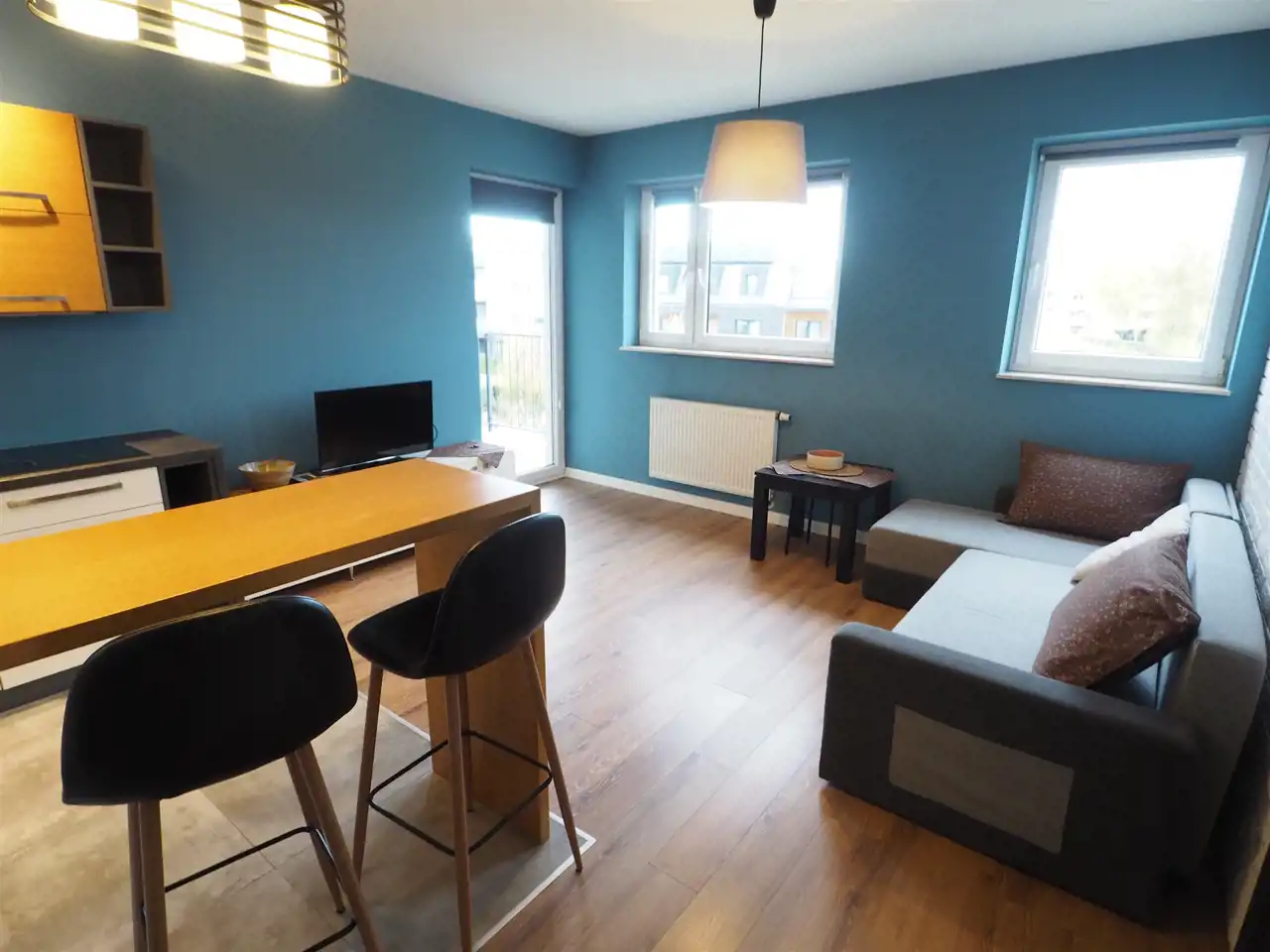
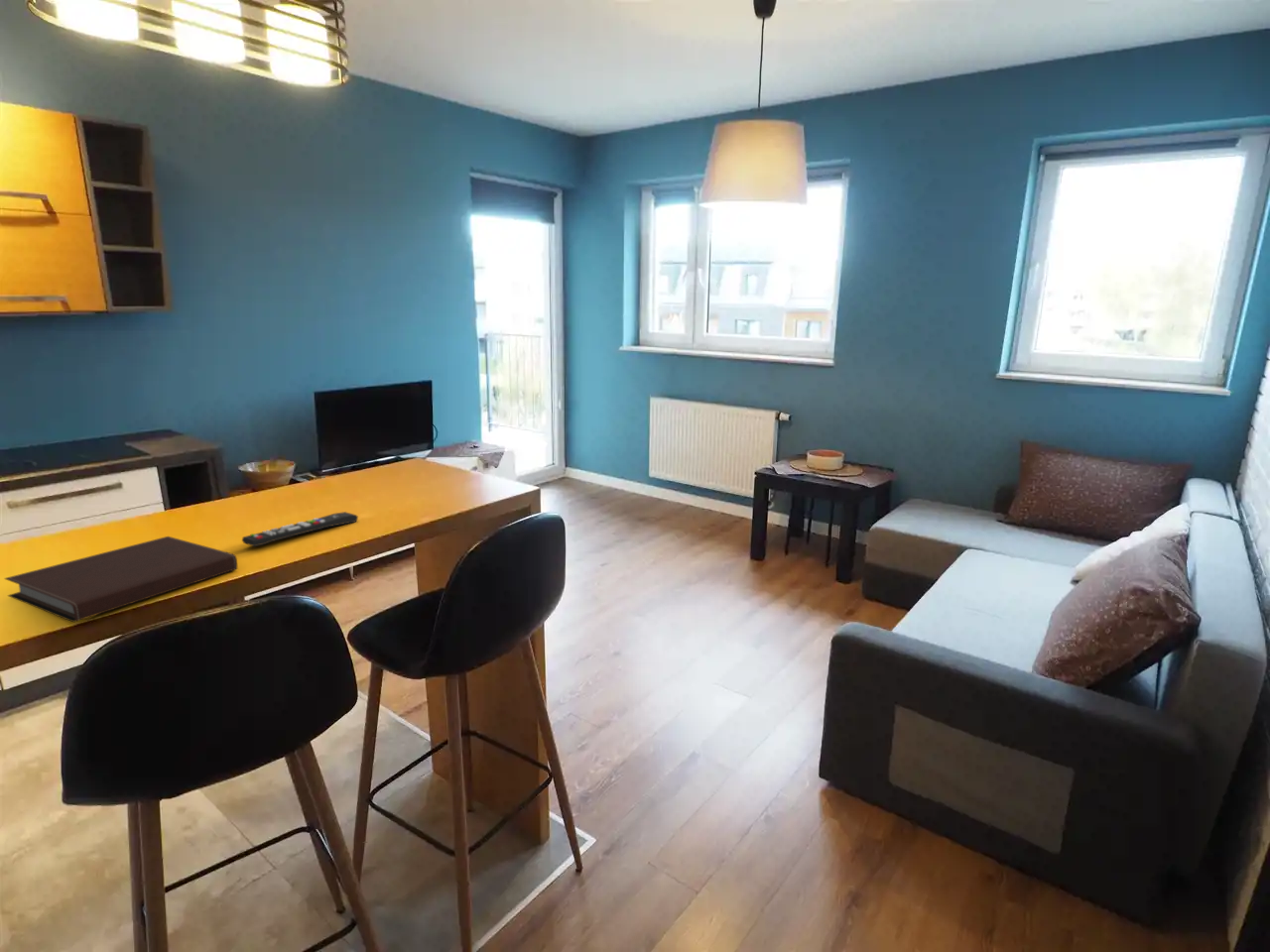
+ remote control [241,511,359,547]
+ notebook [3,535,238,623]
